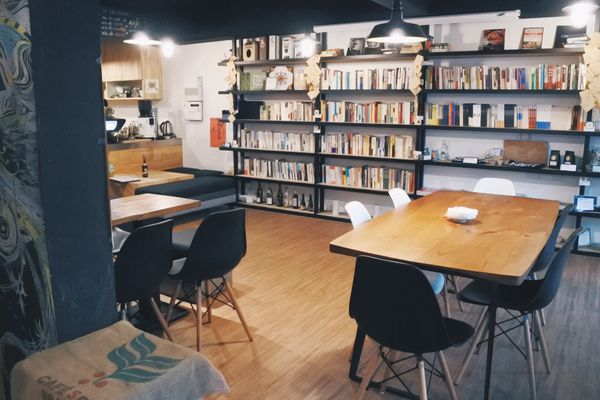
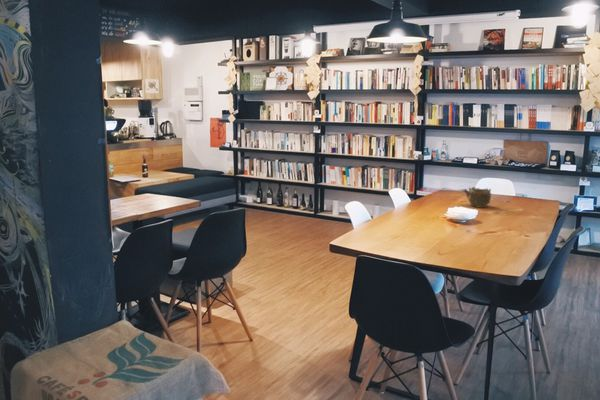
+ teapot [462,186,492,207]
